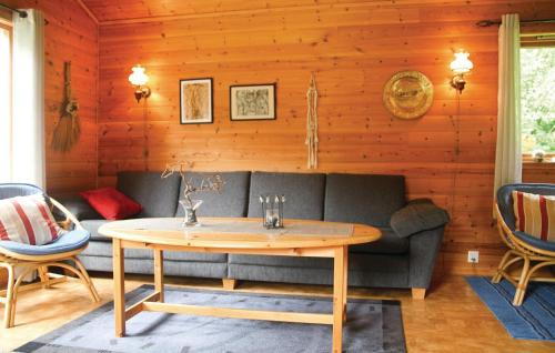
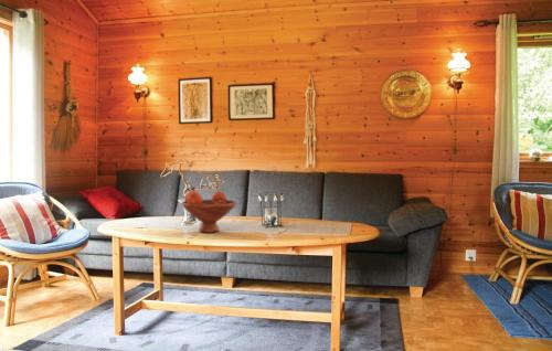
+ fruit bowl [180,190,237,234]
